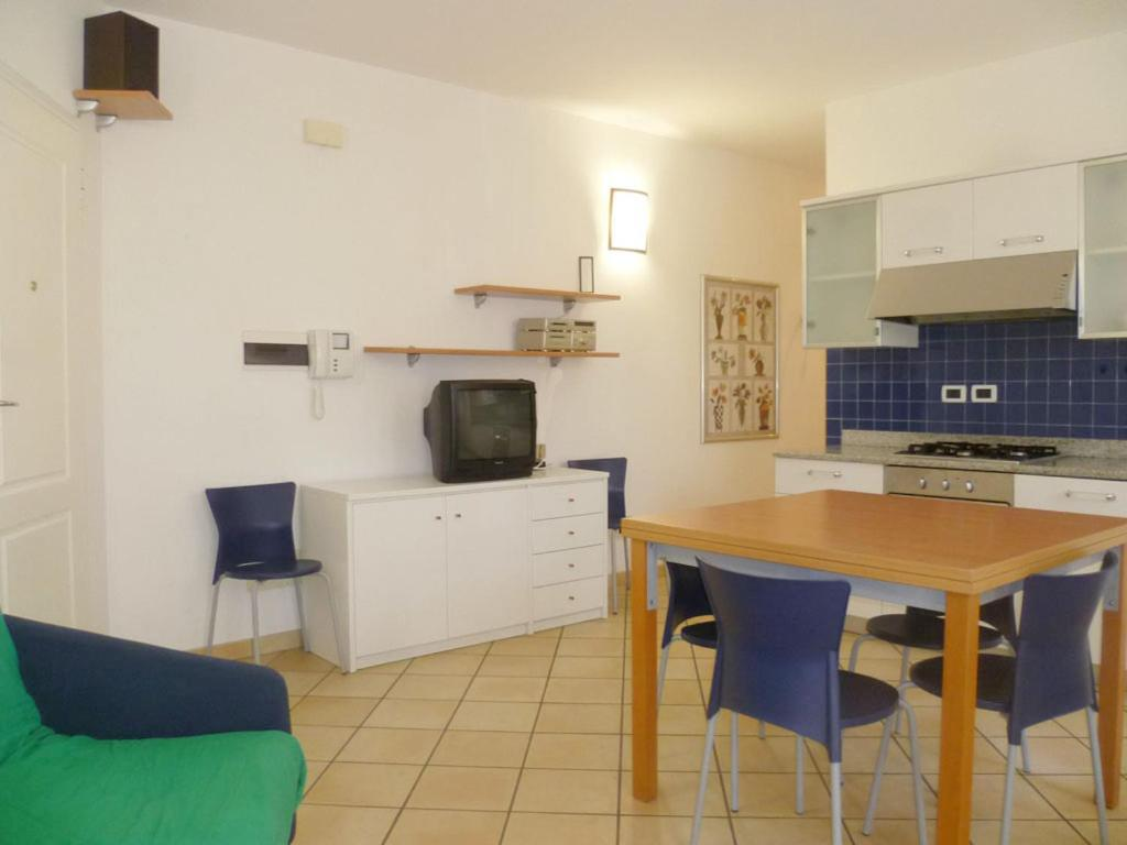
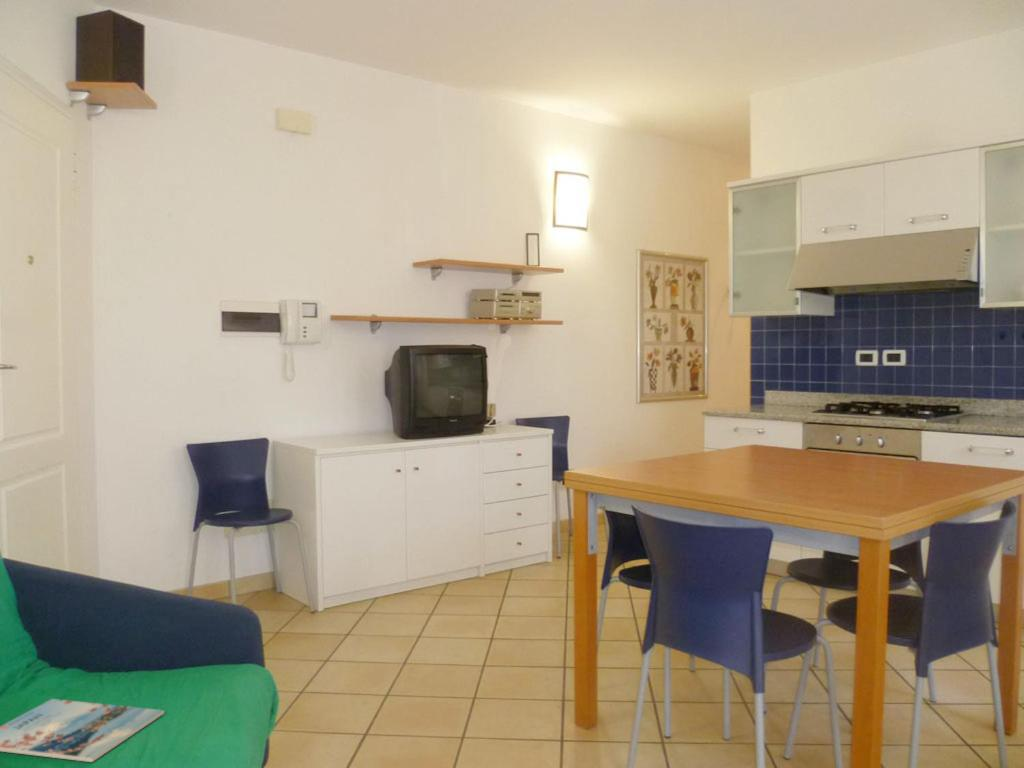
+ magazine [0,698,165,763]
